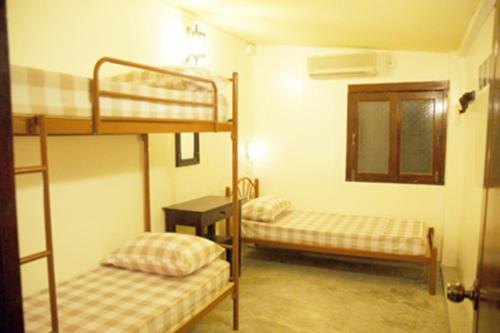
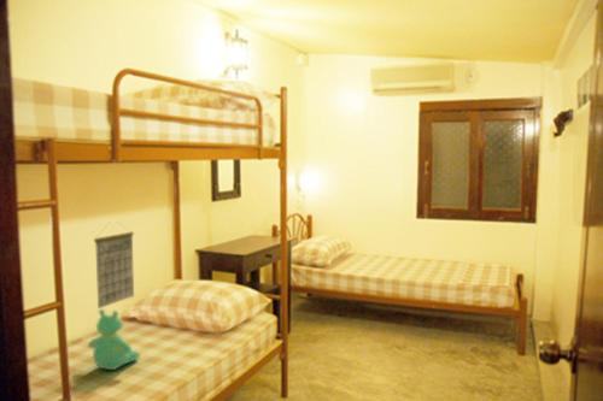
+ teddy bear [87,308,141,371]
+ calendar [93,222,135,309]
